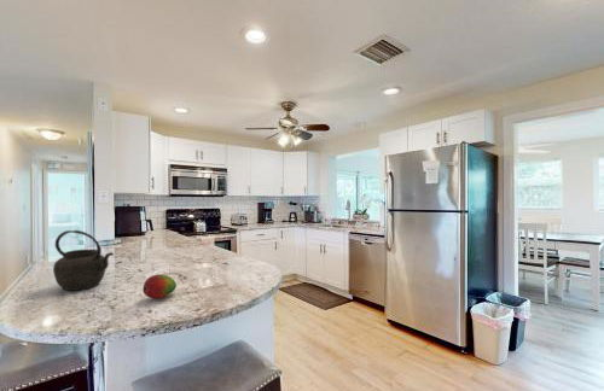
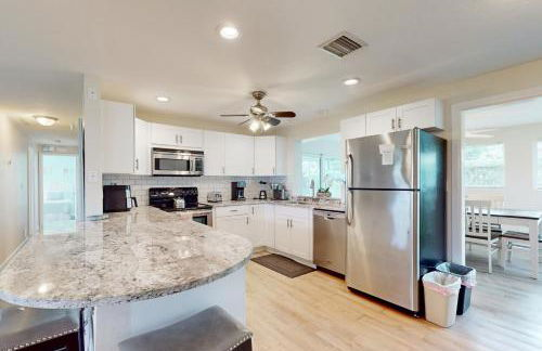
- fruit [141,273,178,299]
- kettle [52,229,115,292]
